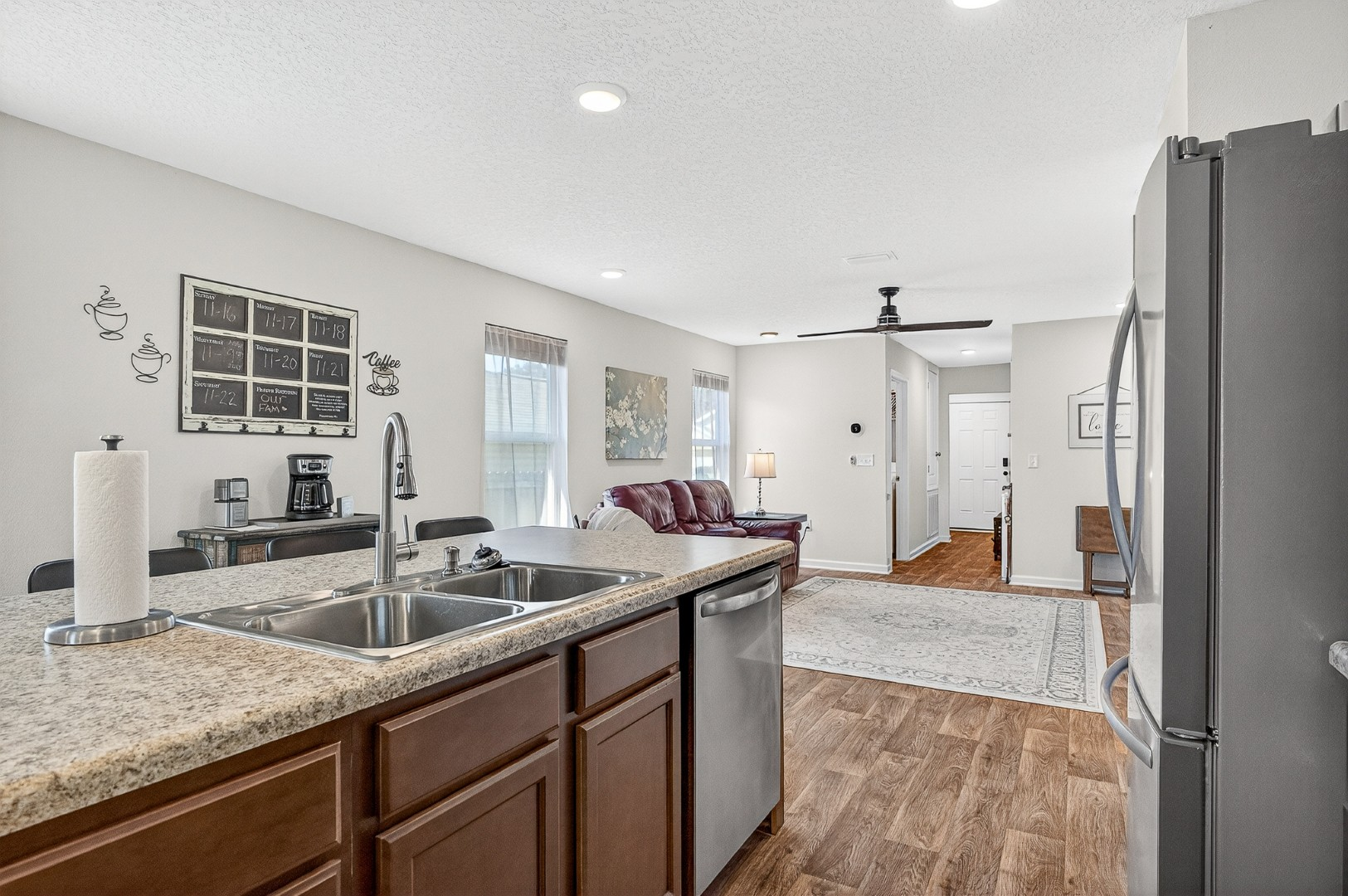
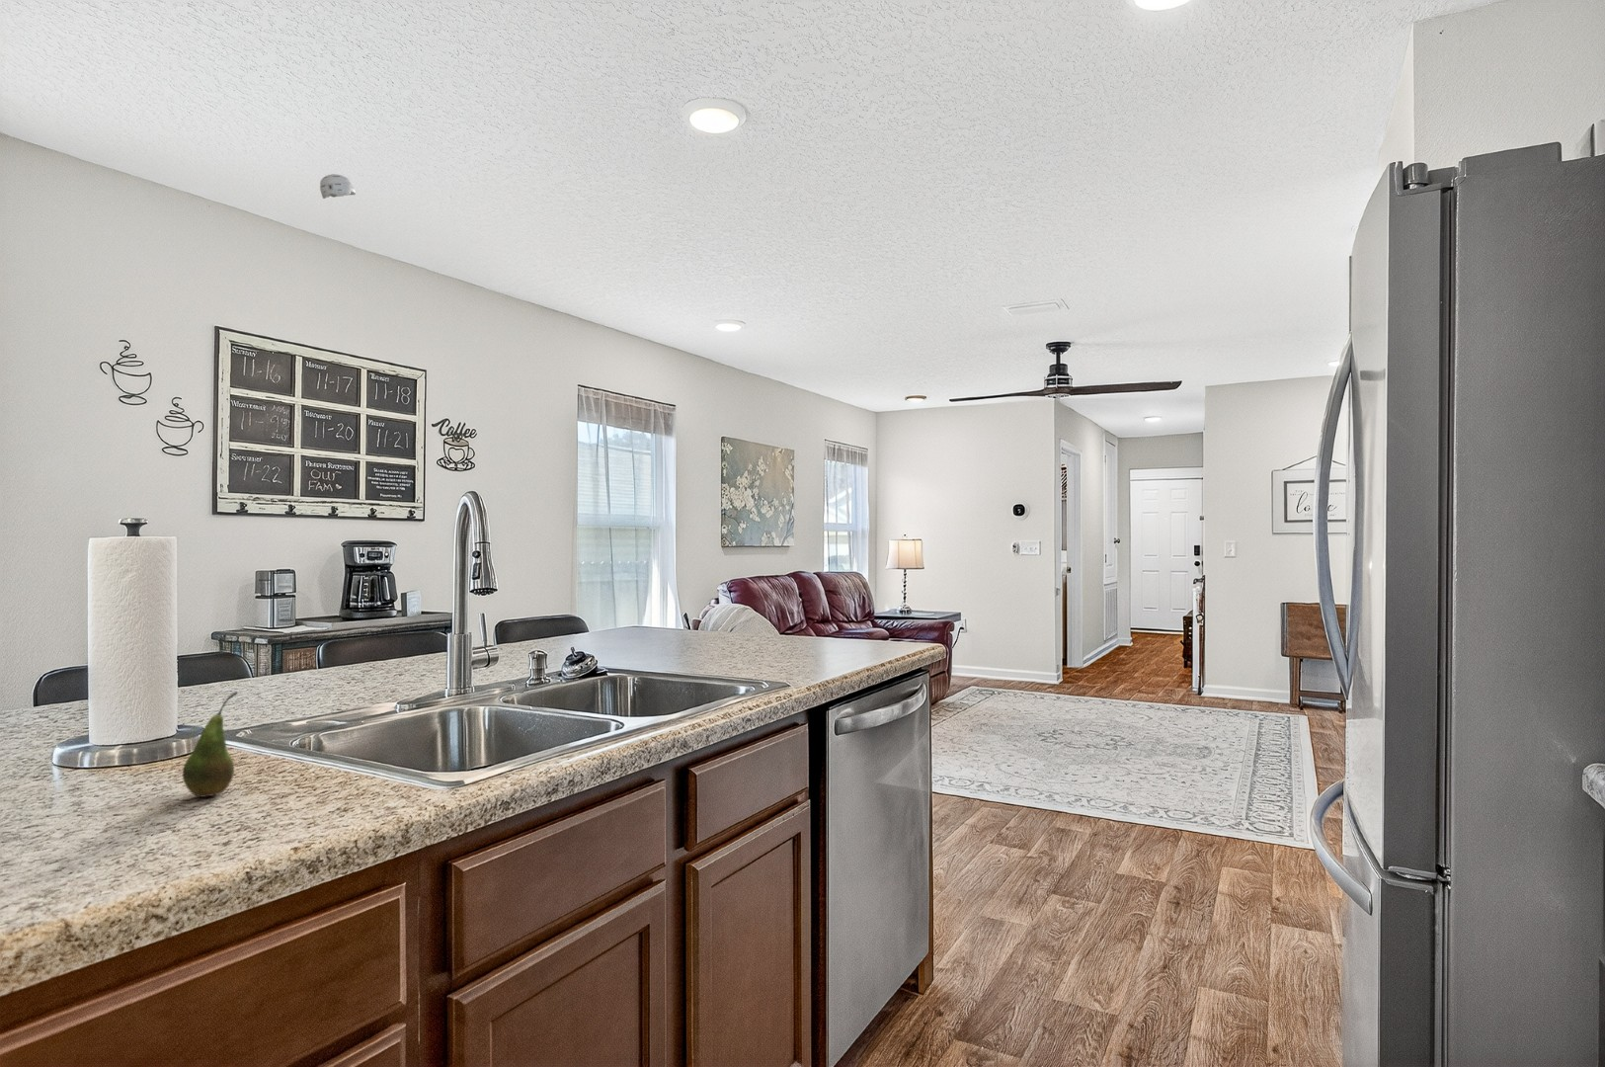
+ fruit [182,691,239,798]
+ smoke detector [319,173,356,200]
